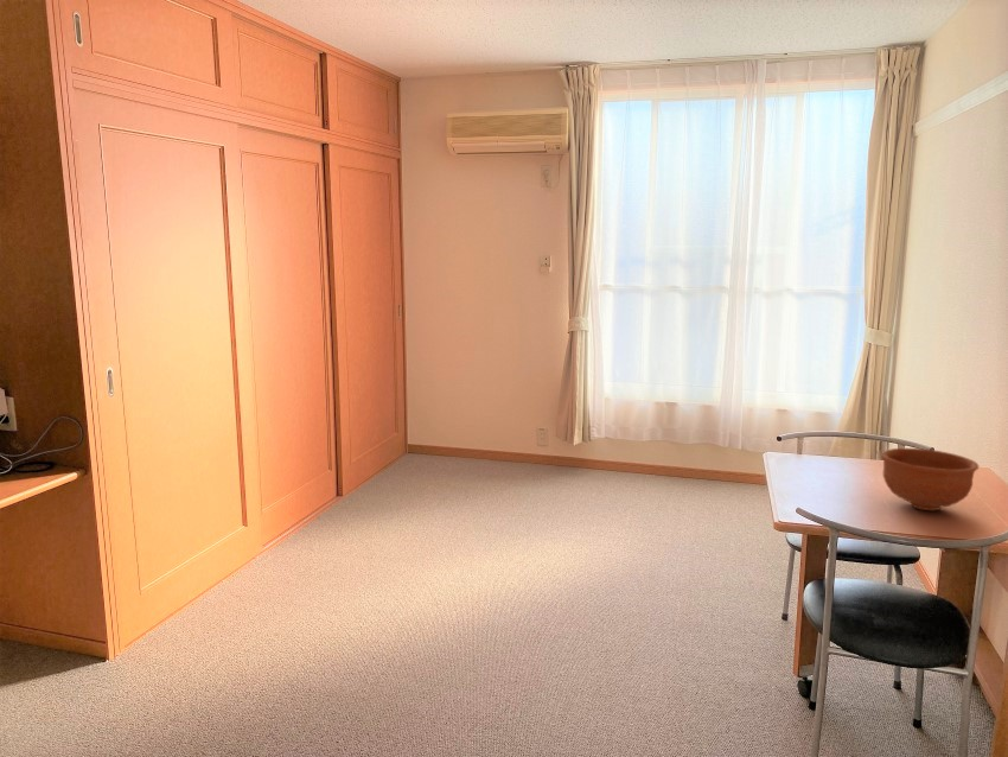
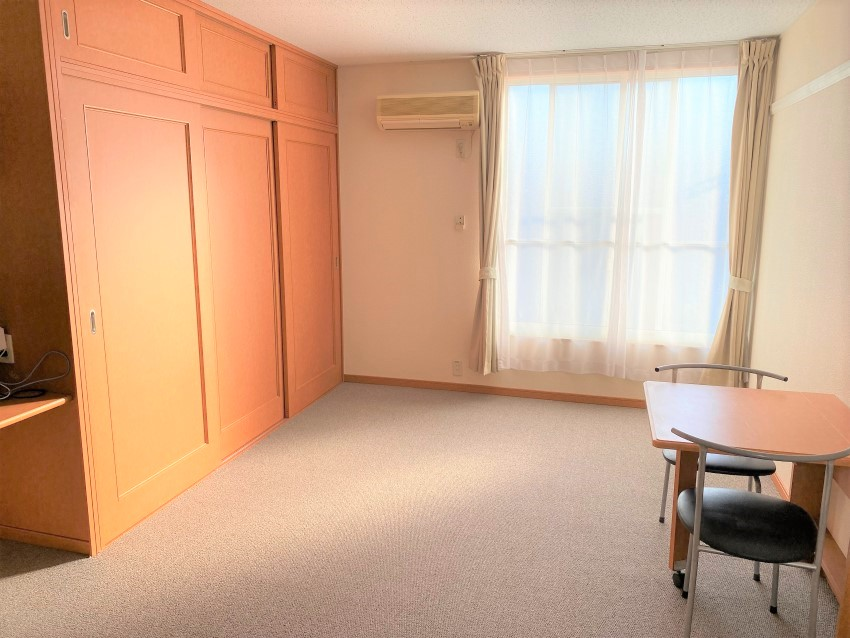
- bowl [880,447,980,511]
